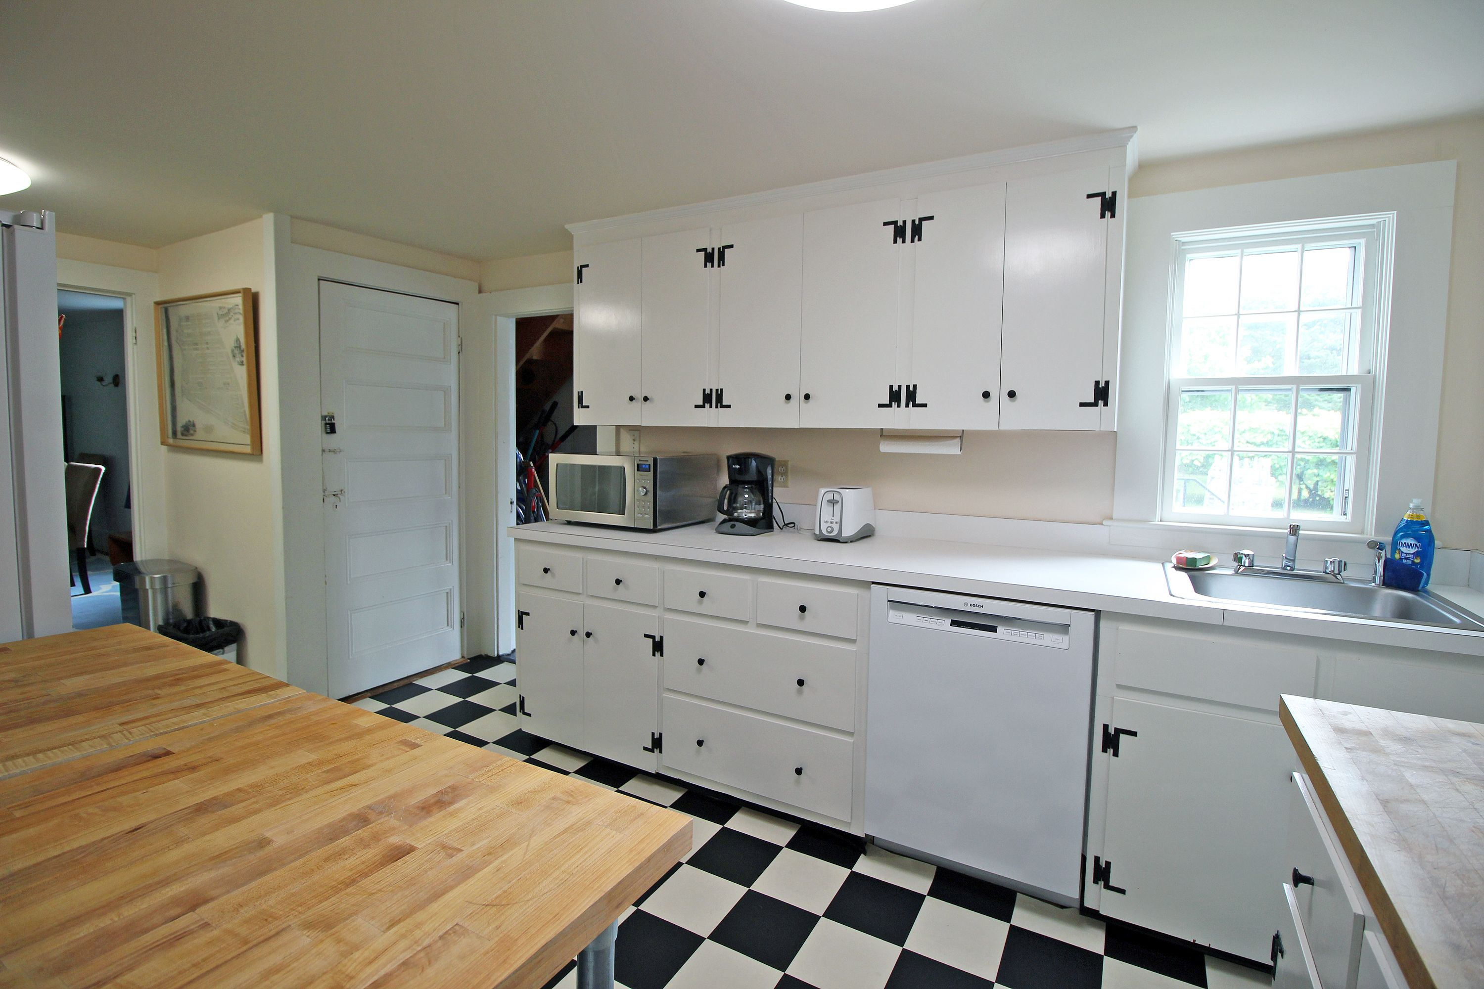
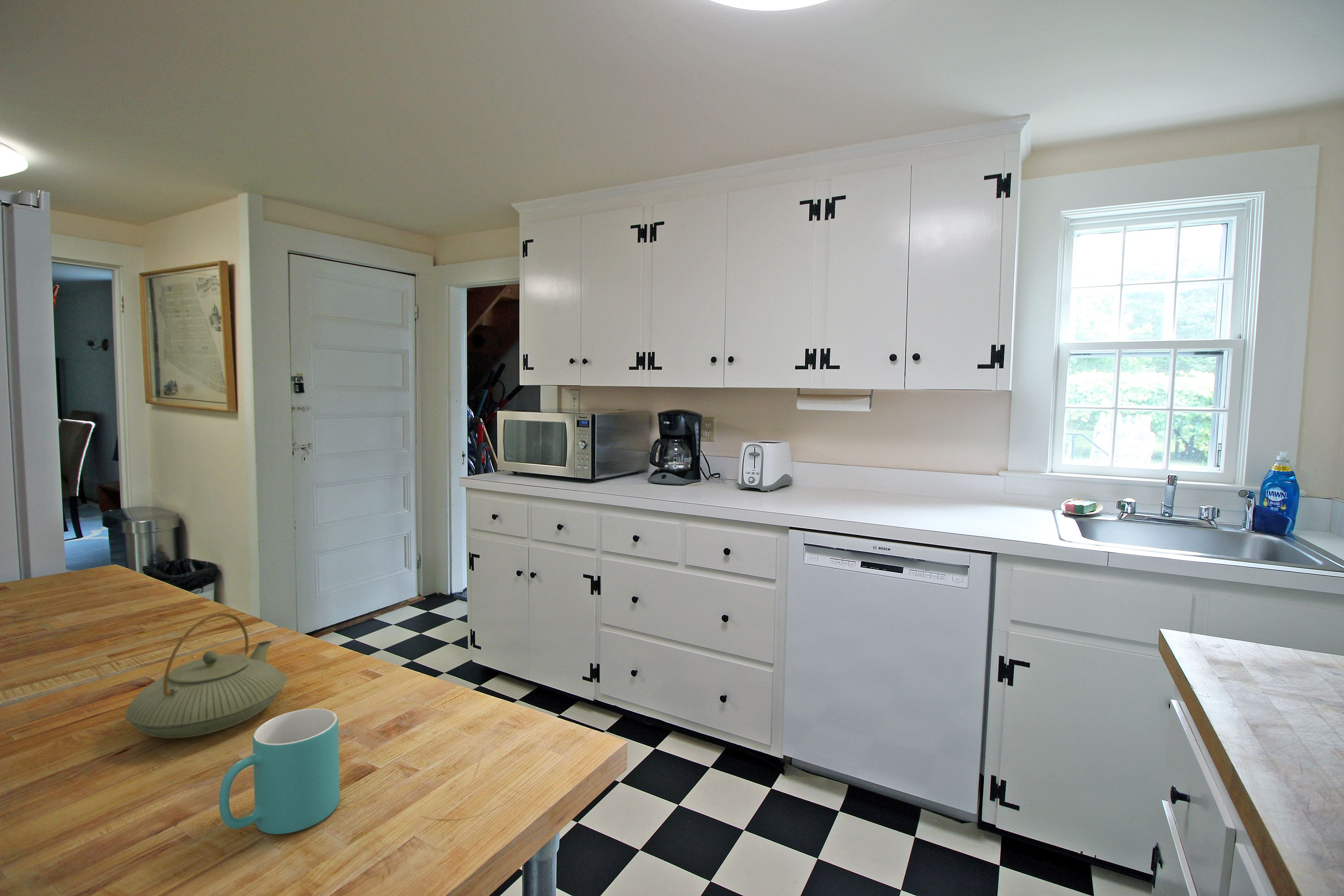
+ teapot [125,612,287,739]
+ mug [219,708,340,835]
